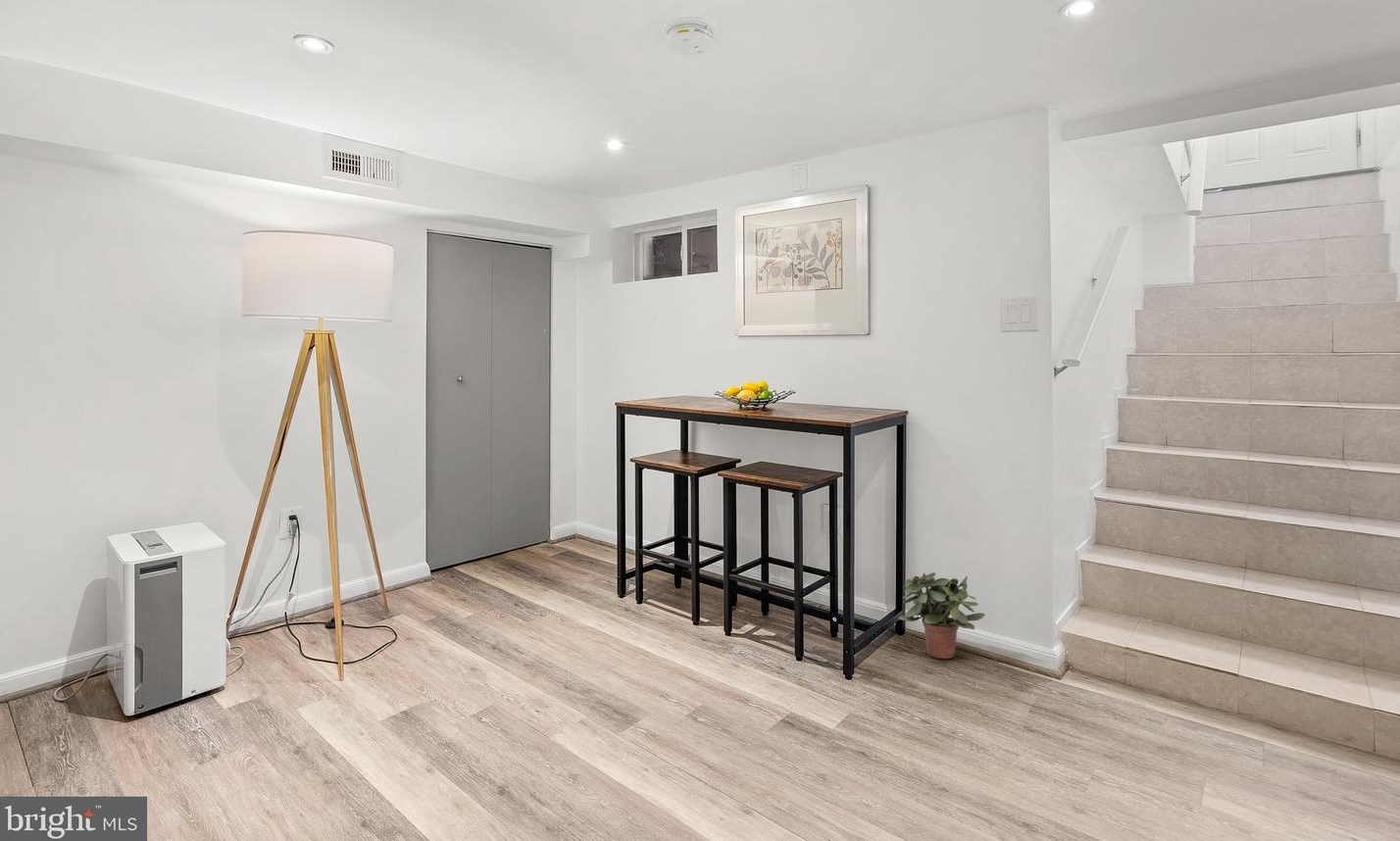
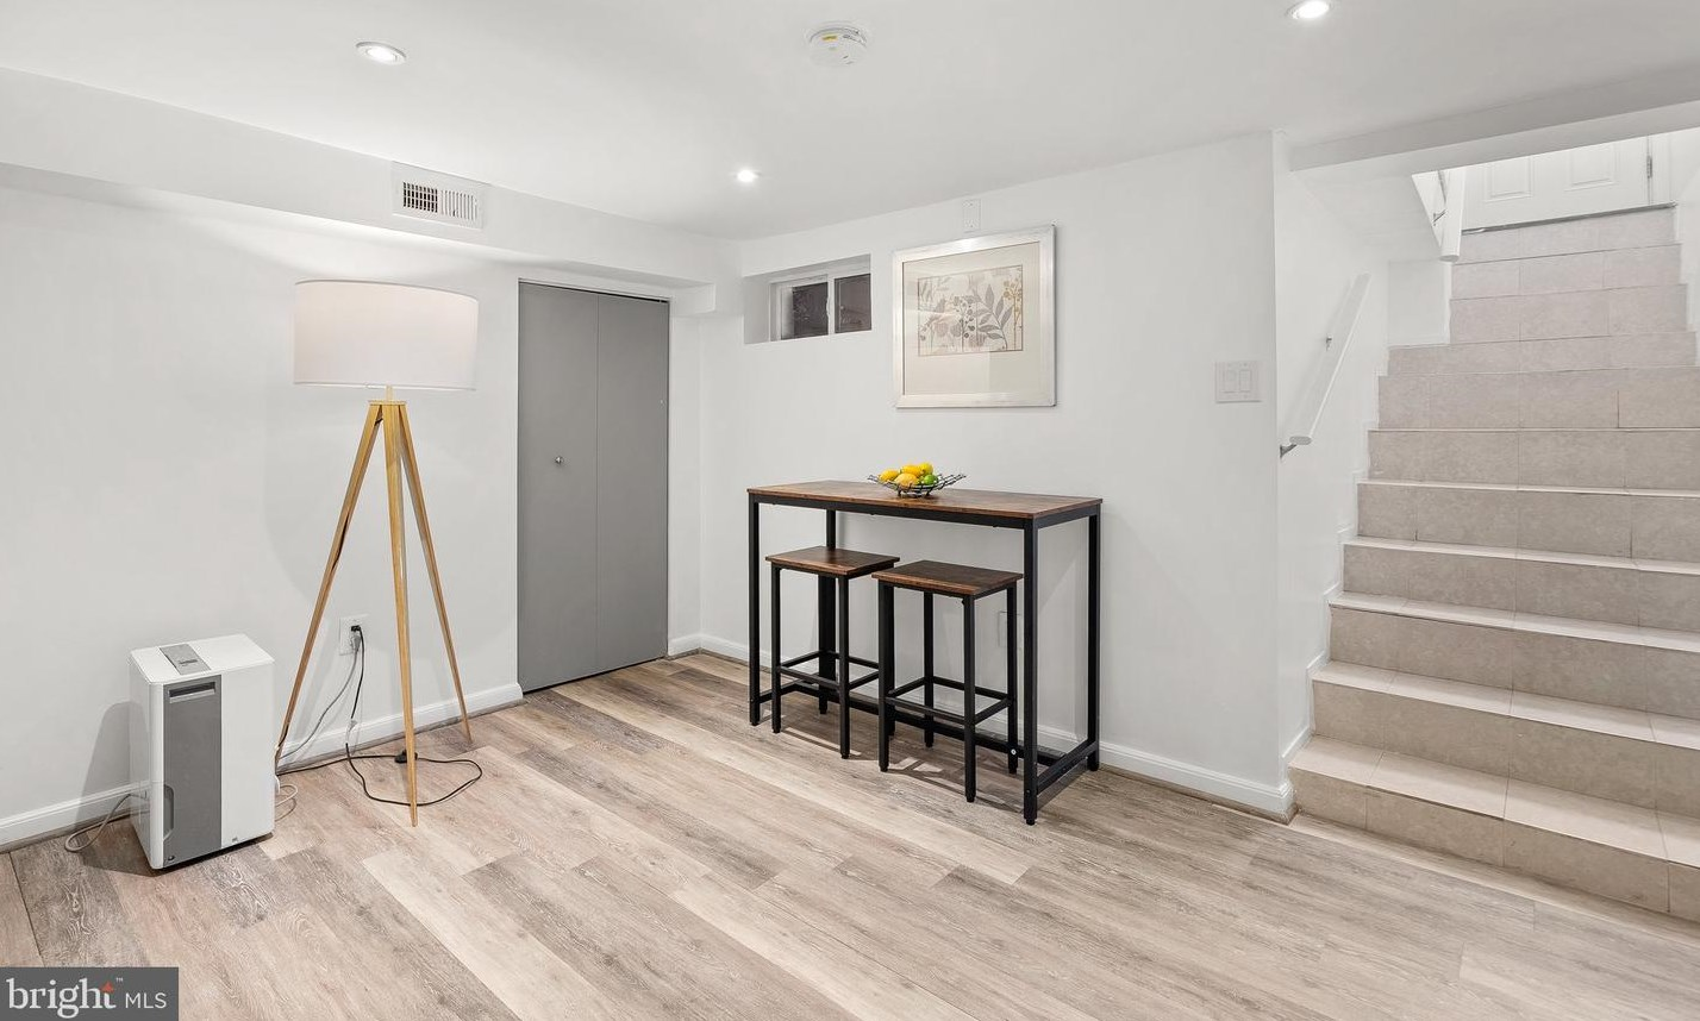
- potted plant [897,571,986,660]
